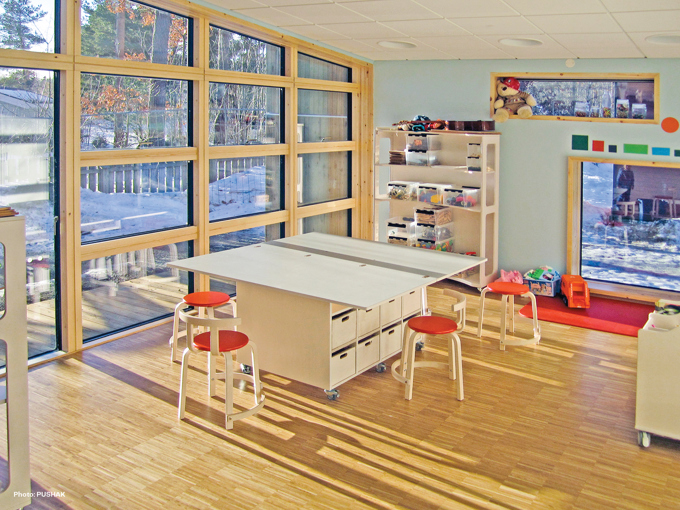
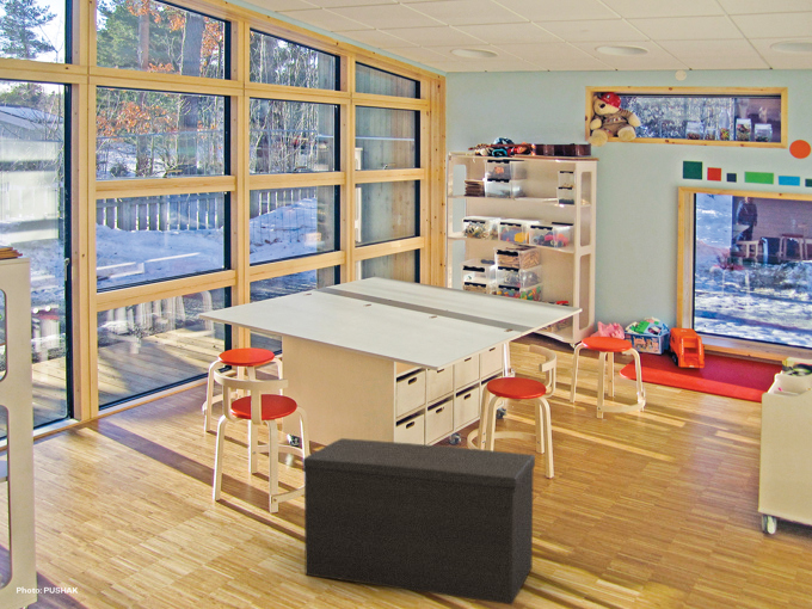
+ bench [302,437,536,605]
